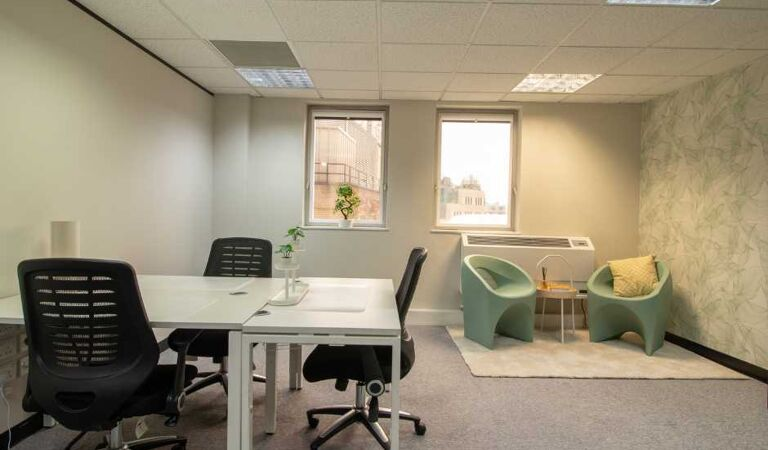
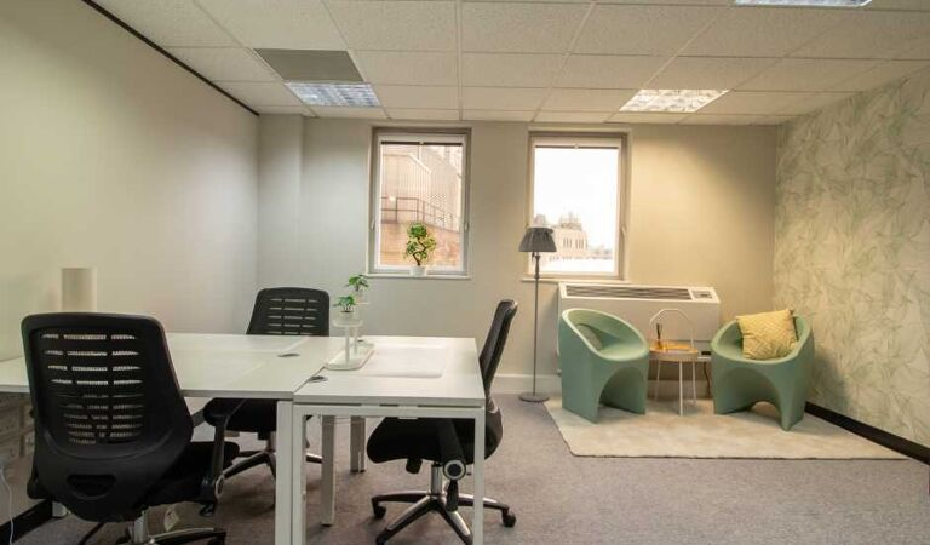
+ floor lamp [517,226,558,403]
